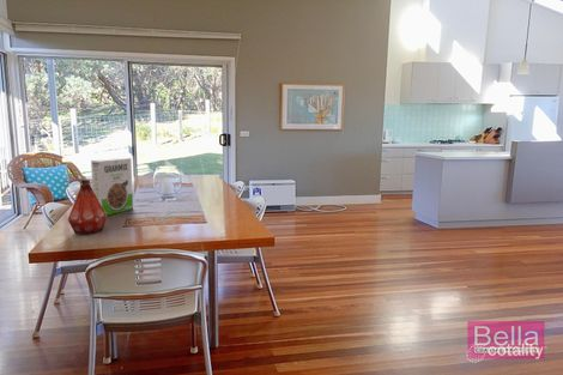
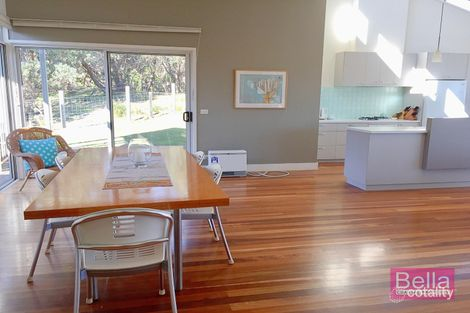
- cereal box [90,156,134,216]
- bottle [67,179,108,236]
